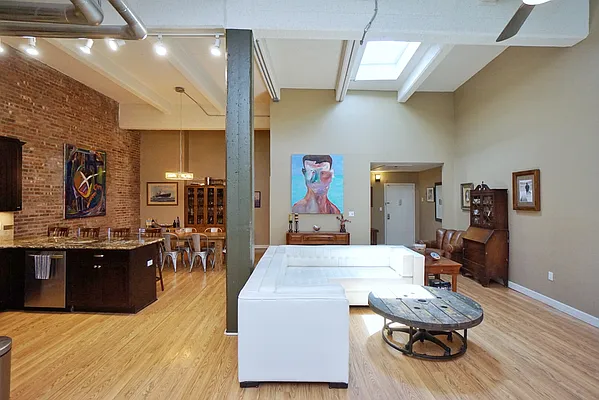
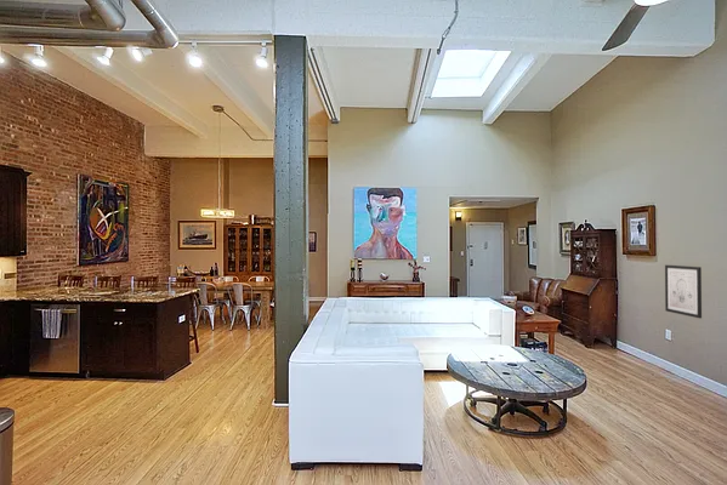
+ wall art [664,264,703,319]
